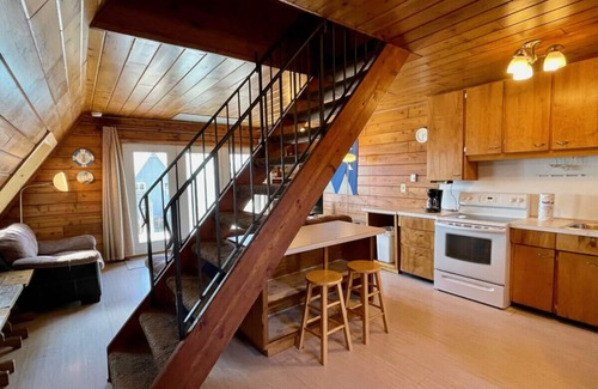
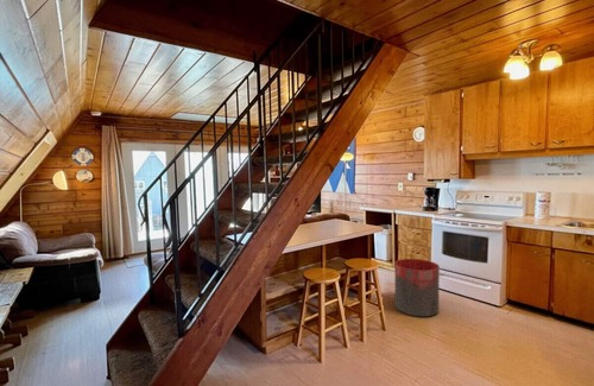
+ trash can [393,258,441,318]
